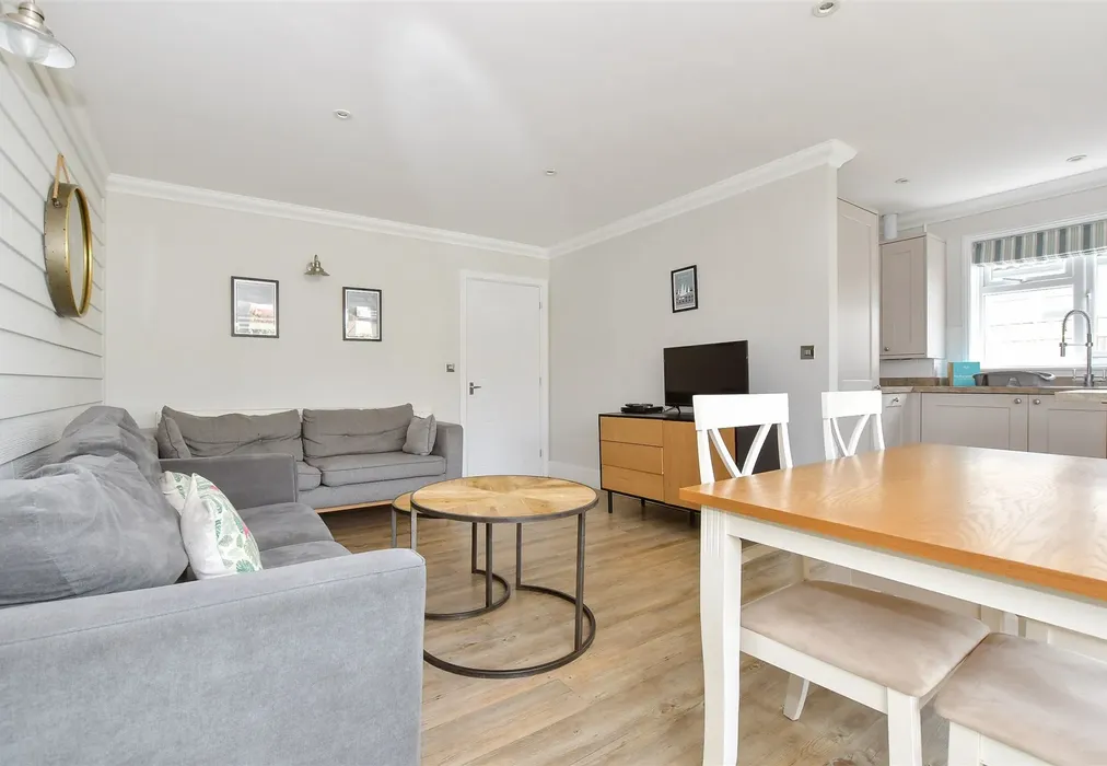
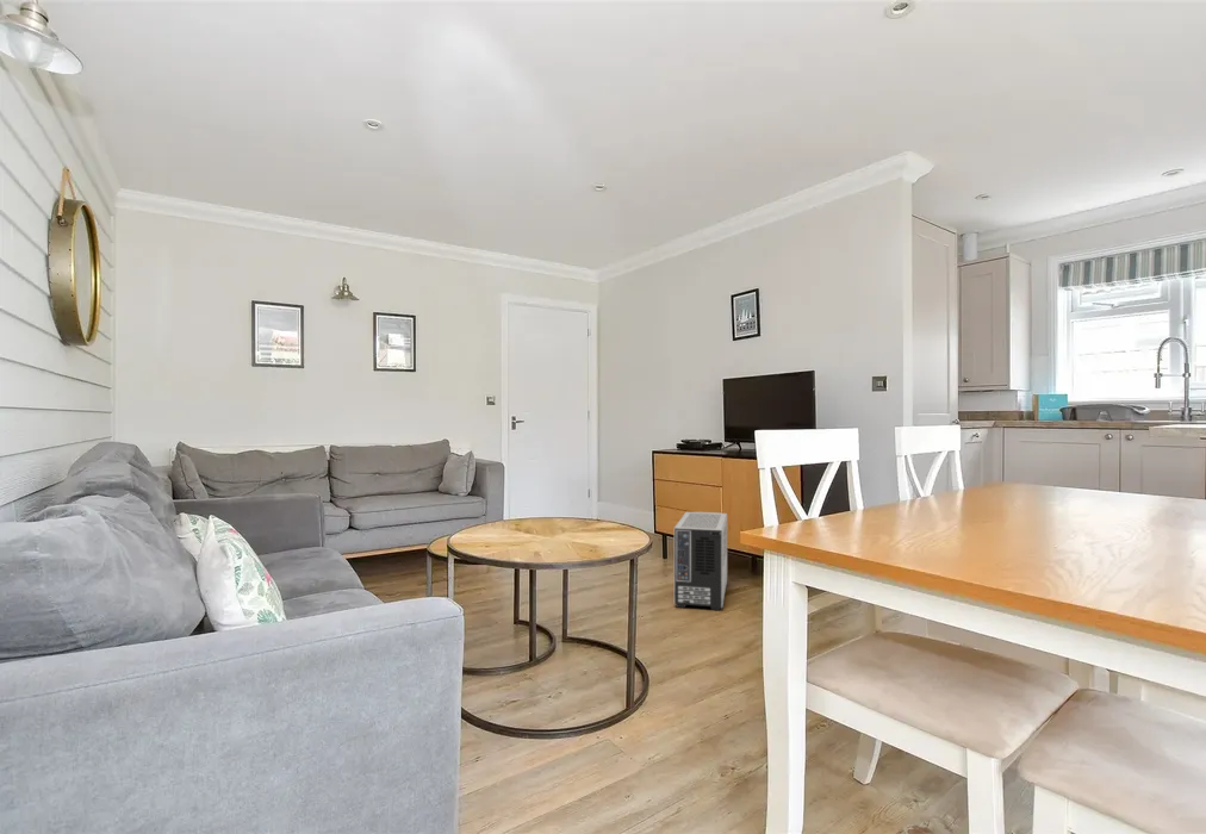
+ air purifier [673,511,728,612]
